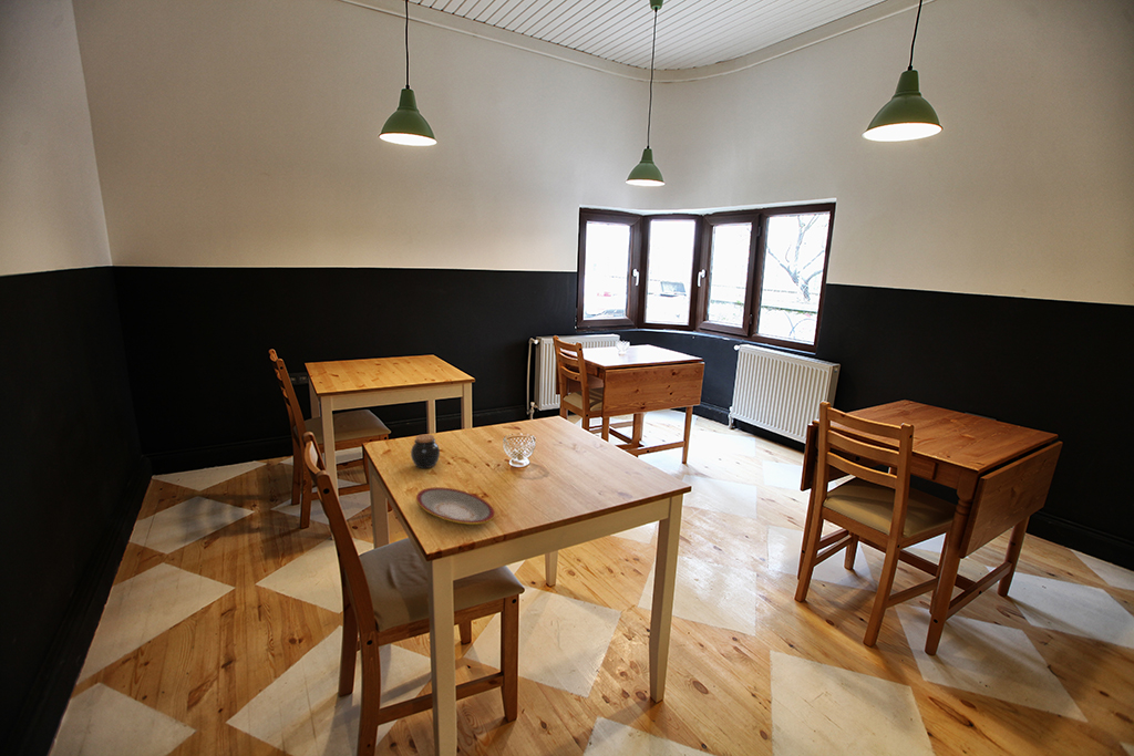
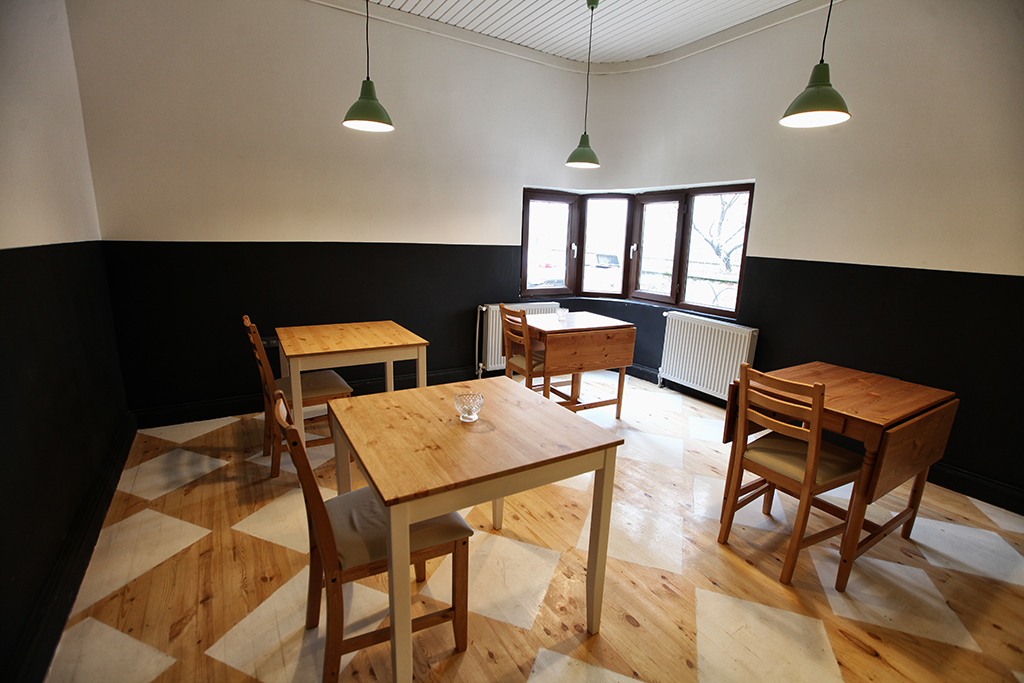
- jar [410,433,441,469]
- plate [415,486,496,526]
